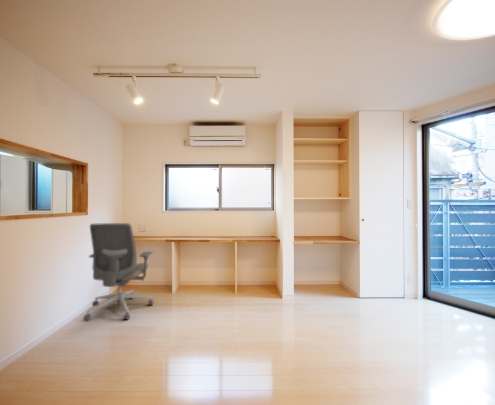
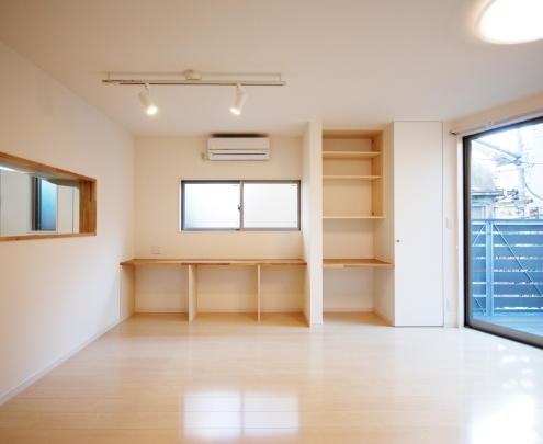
- office chair [83,222,155,322]
